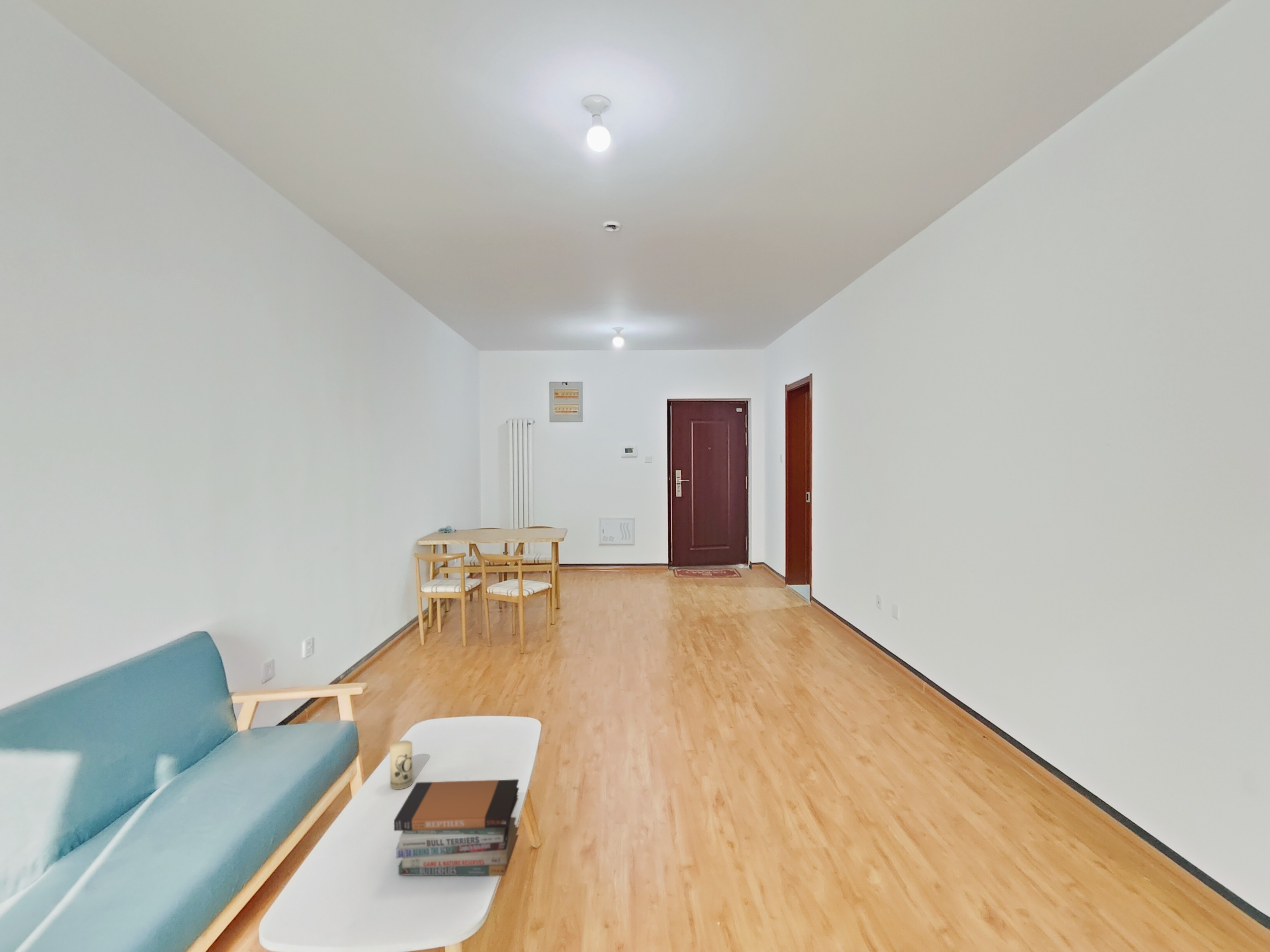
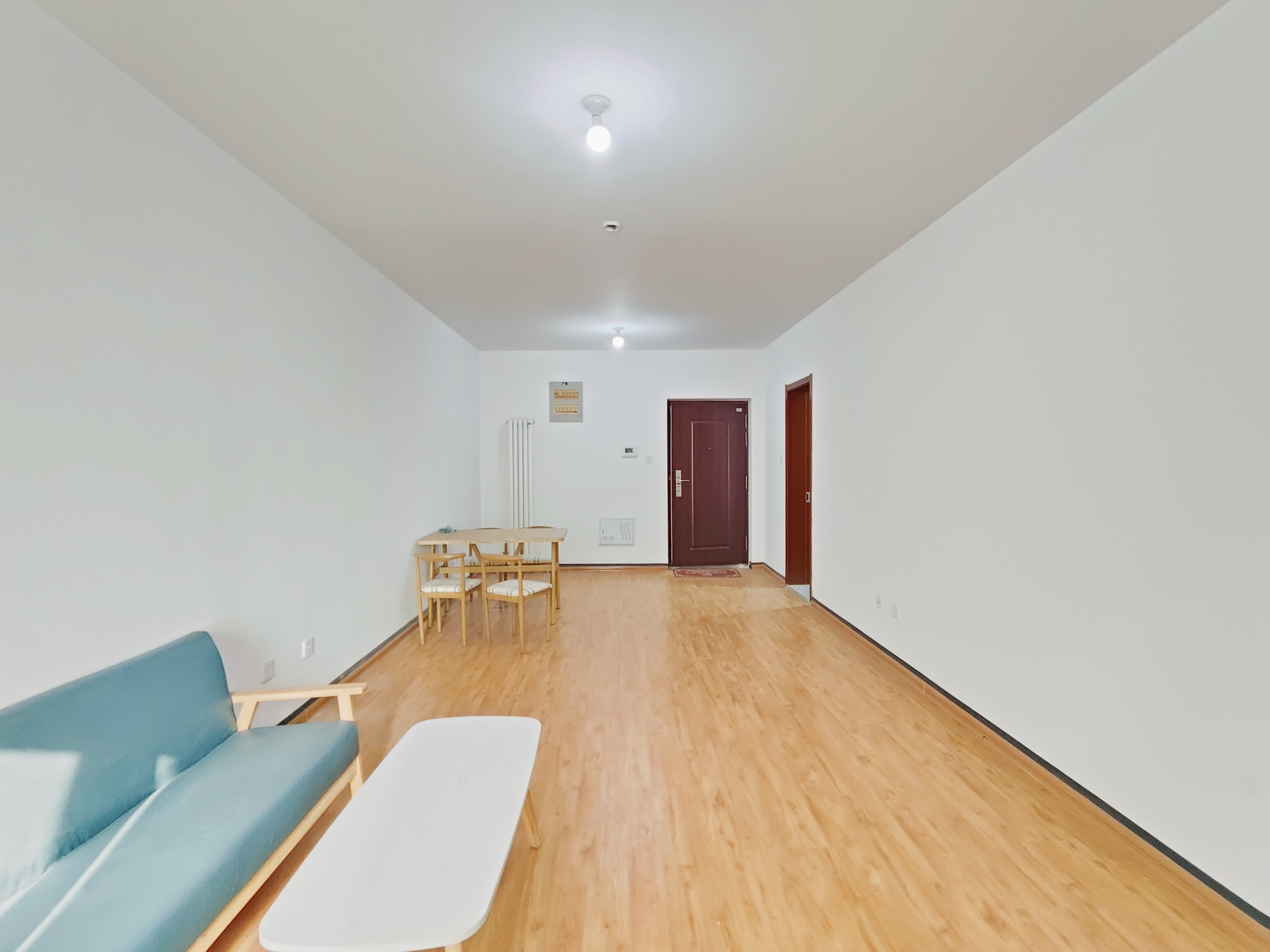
- book stack [393,779,519,877]
- candle [389,740,413,790]
